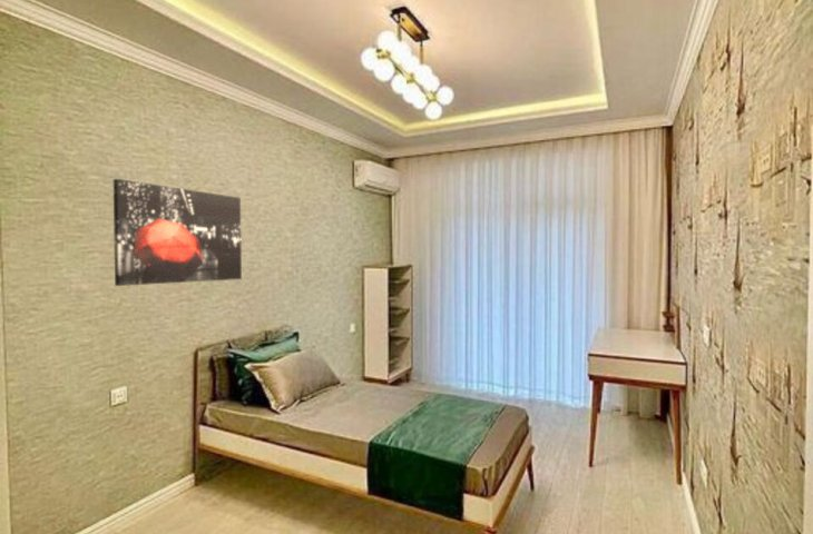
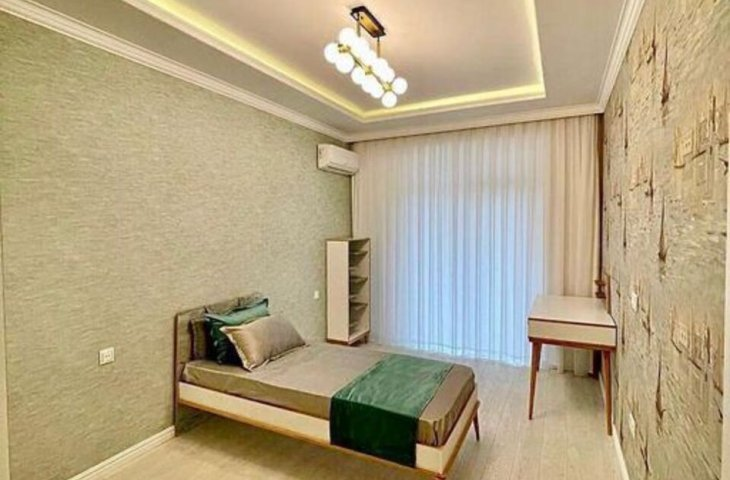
- wall art [112,178,243,287]
